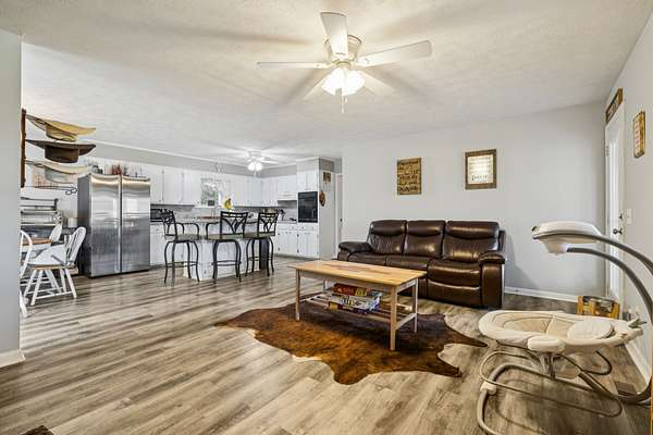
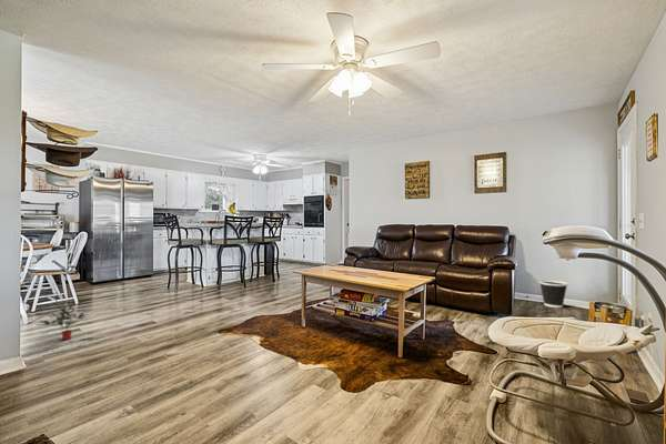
+ wastebasket [538,280,568,309]
+ potted plant [37,303,89,341]
